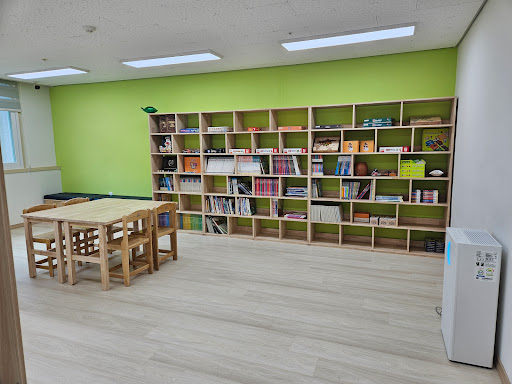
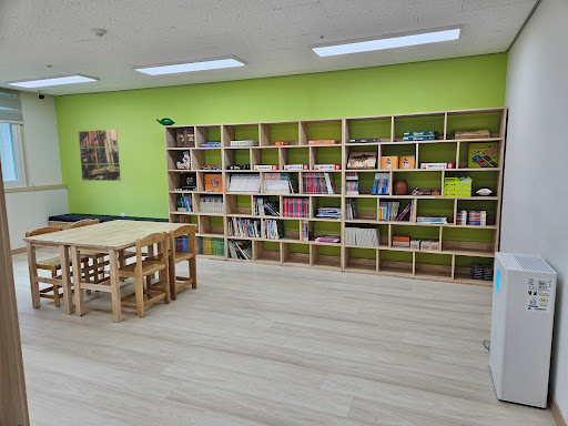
+ wall art [78,129,122,182]
